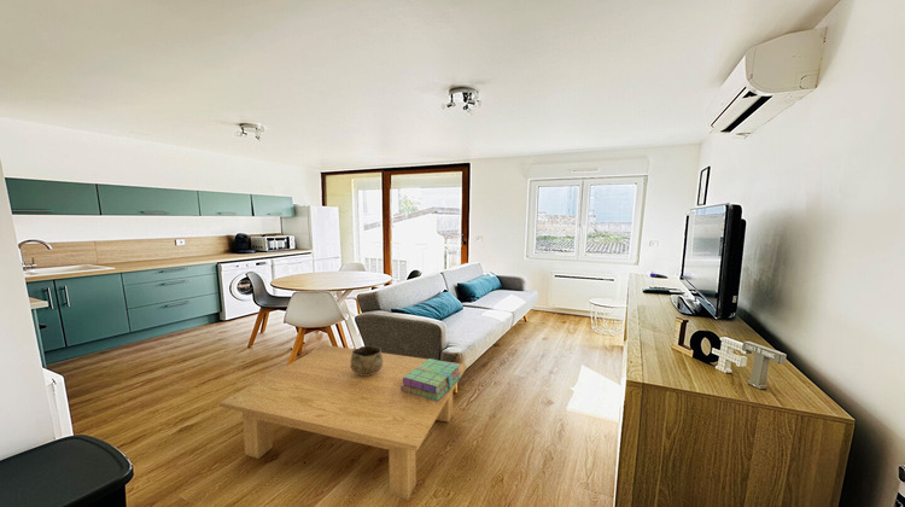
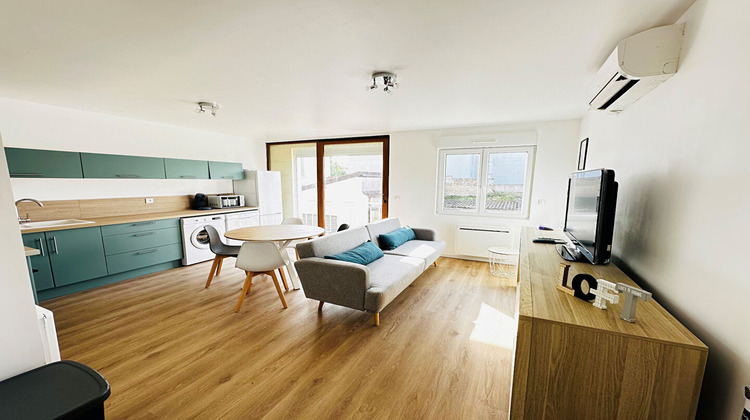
- coffee table [218,344,468,501]
- stack of books [401,357,462,401]
- decorative bowl [350,345,383,375]
